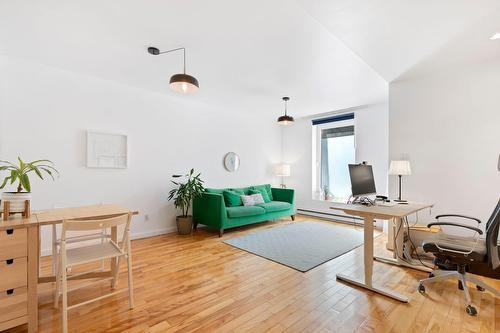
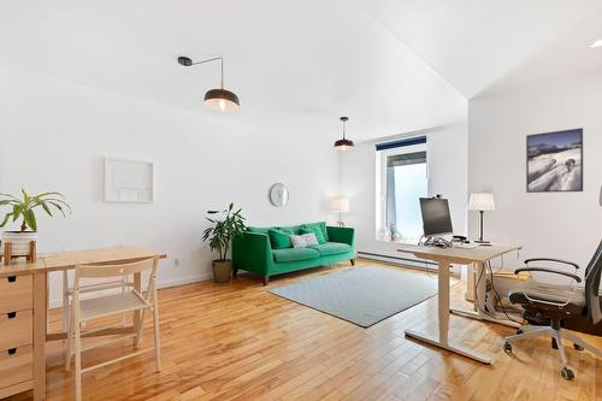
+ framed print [525,126,584,194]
